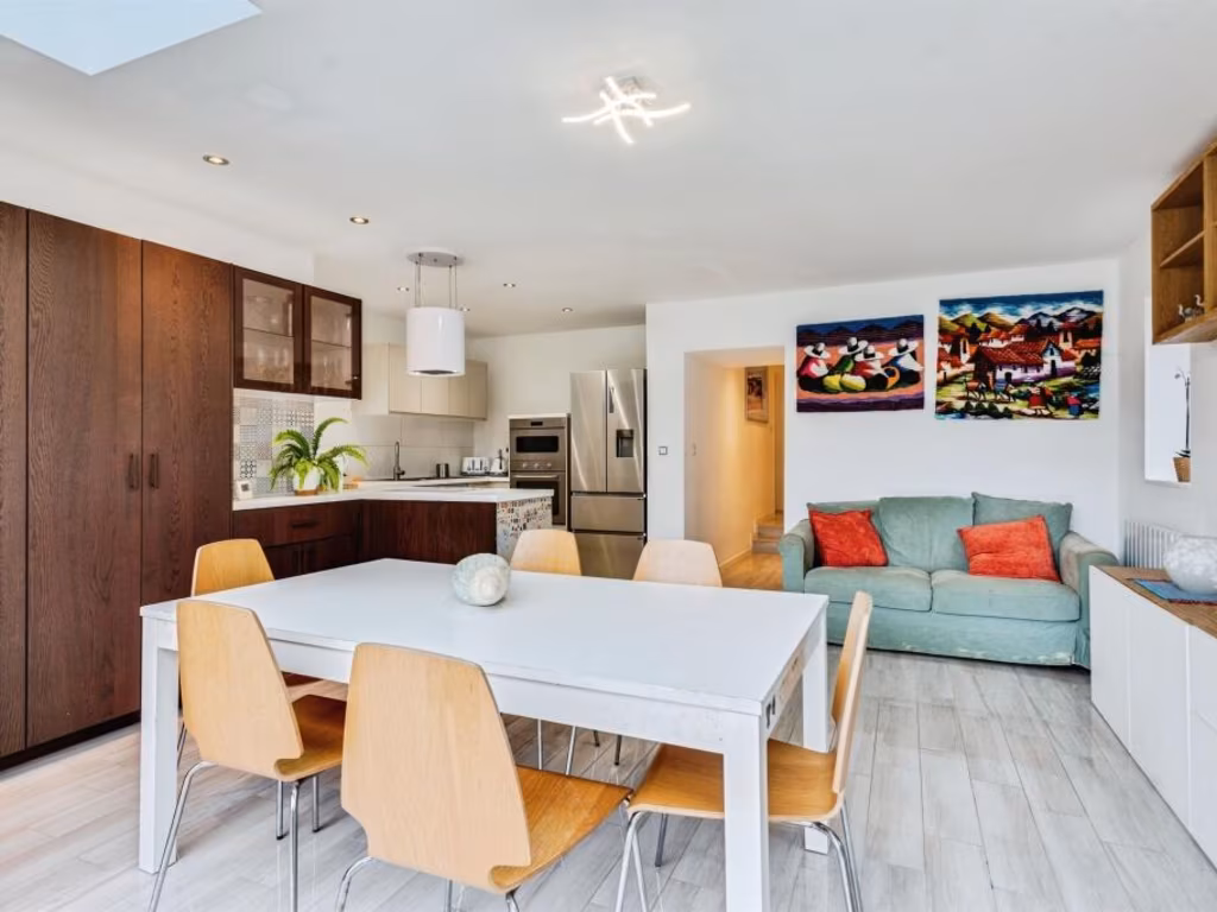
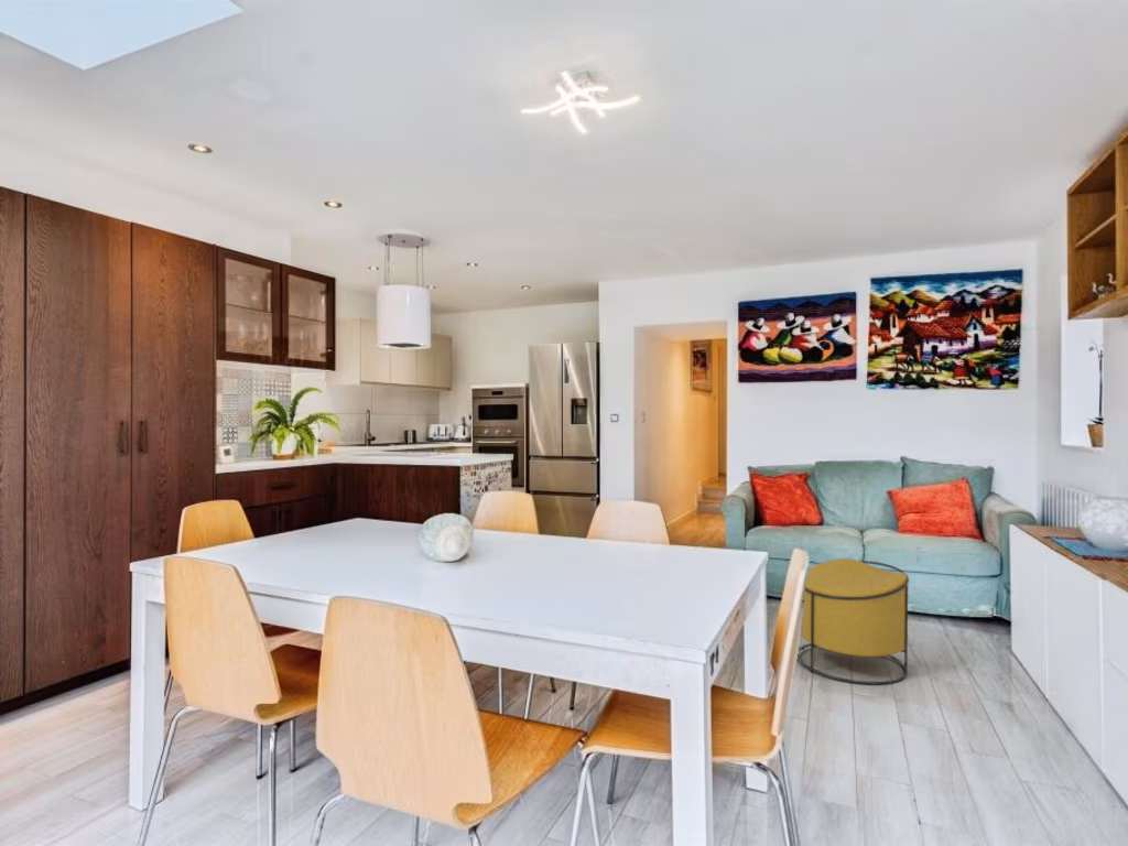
+ ottoman [796,557,910,686]
